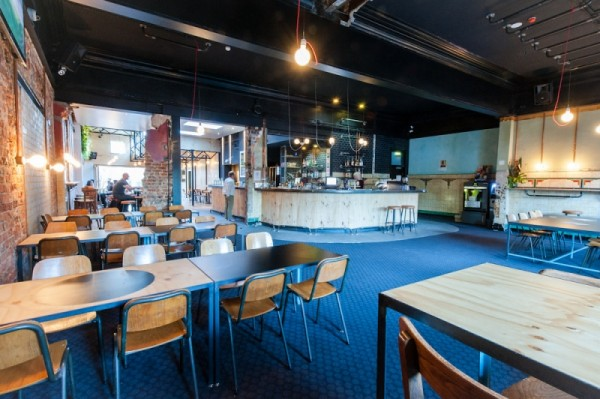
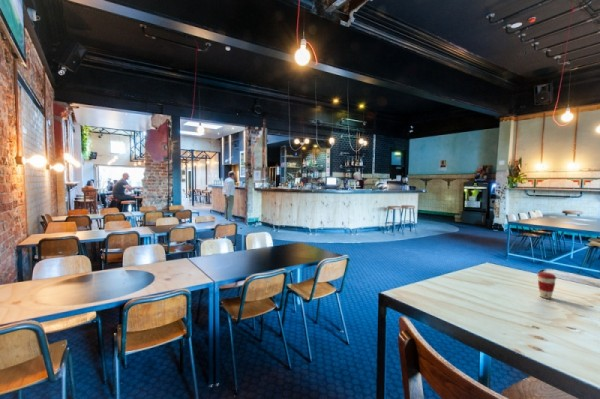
+ coffee cup [536,271,557,300]
